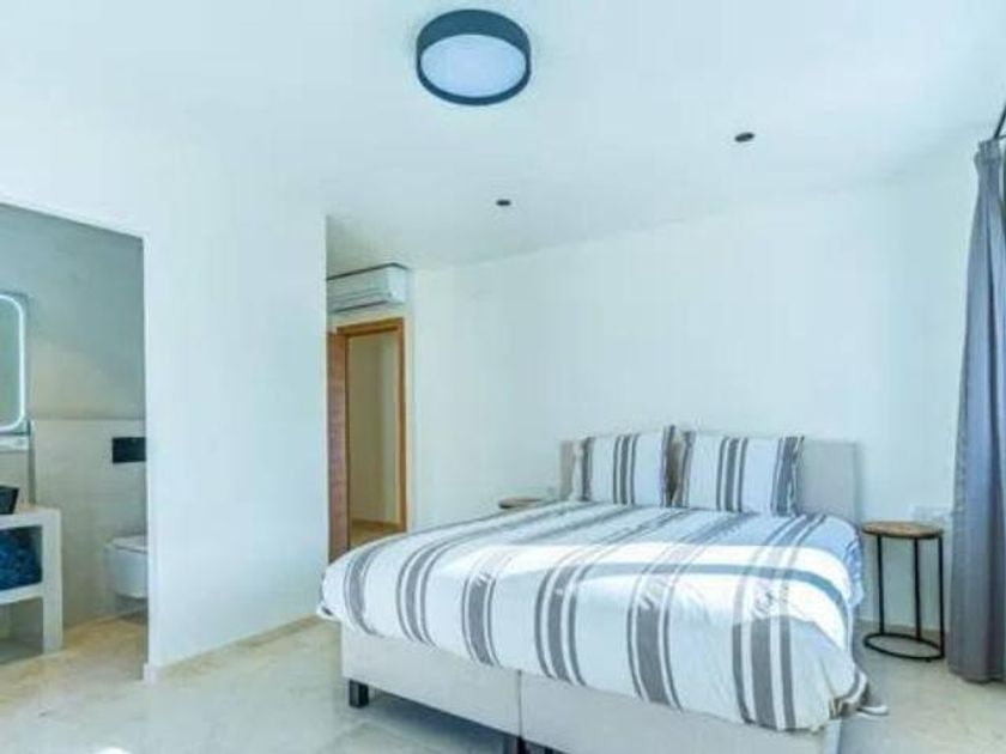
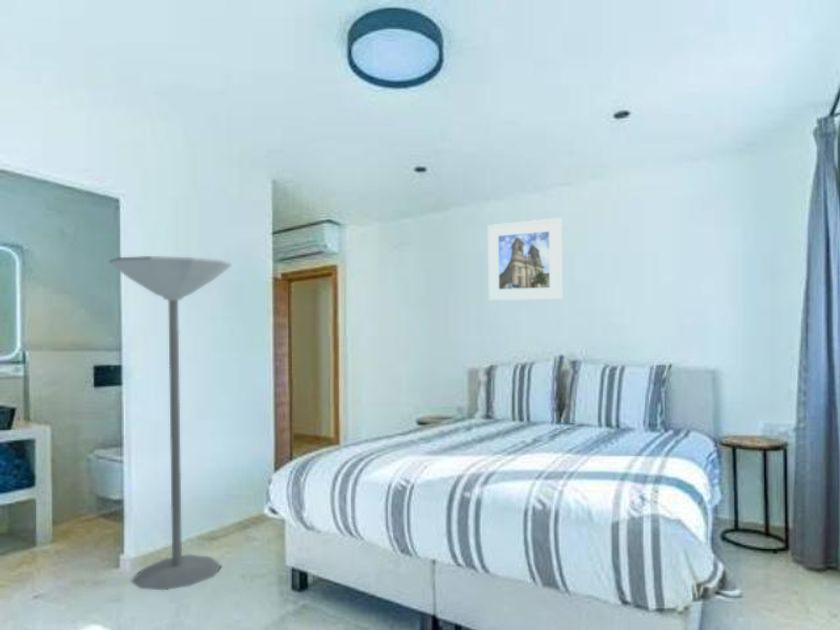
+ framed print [487,217,563,302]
+ floor lamp [108,255,232,591]
